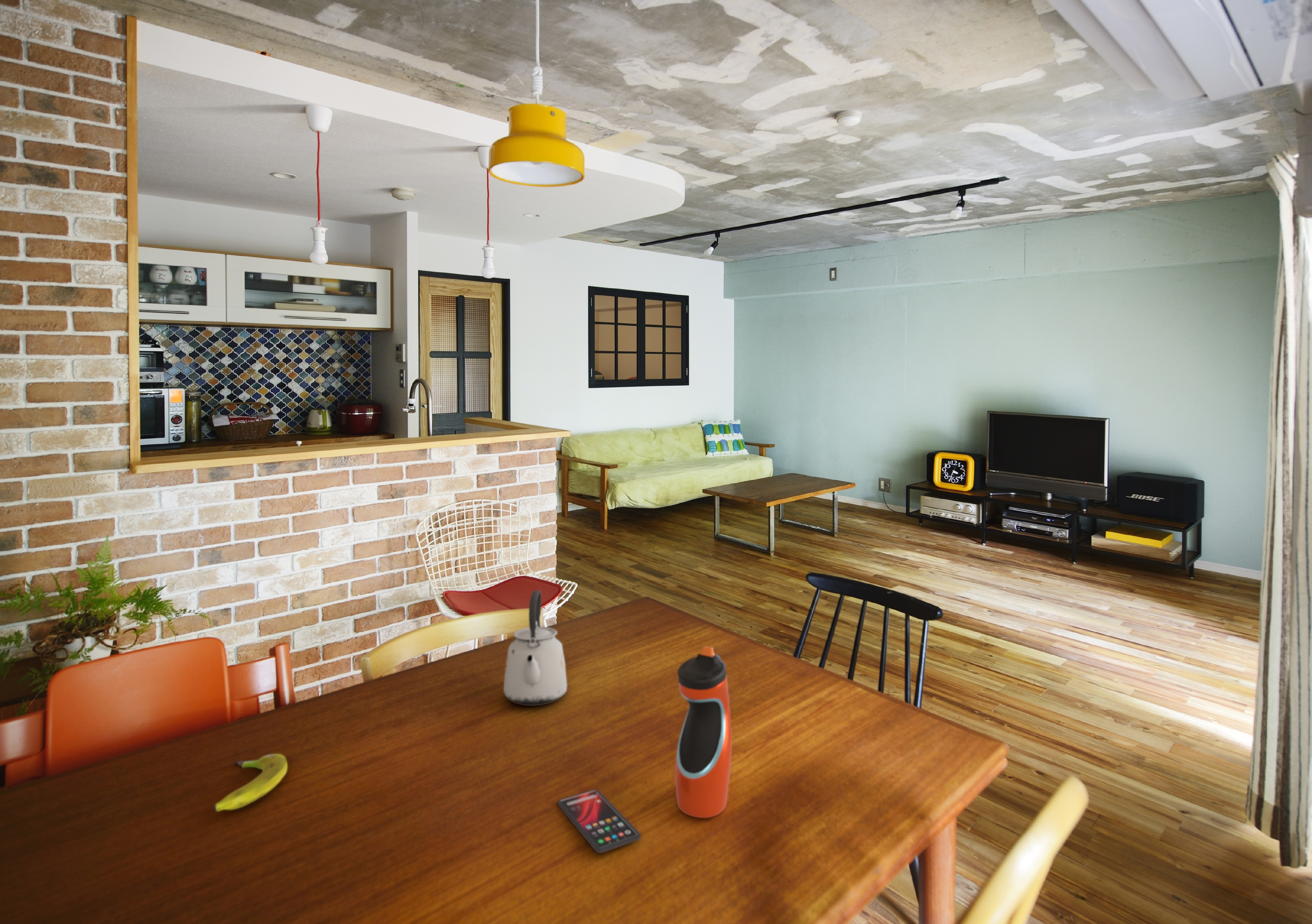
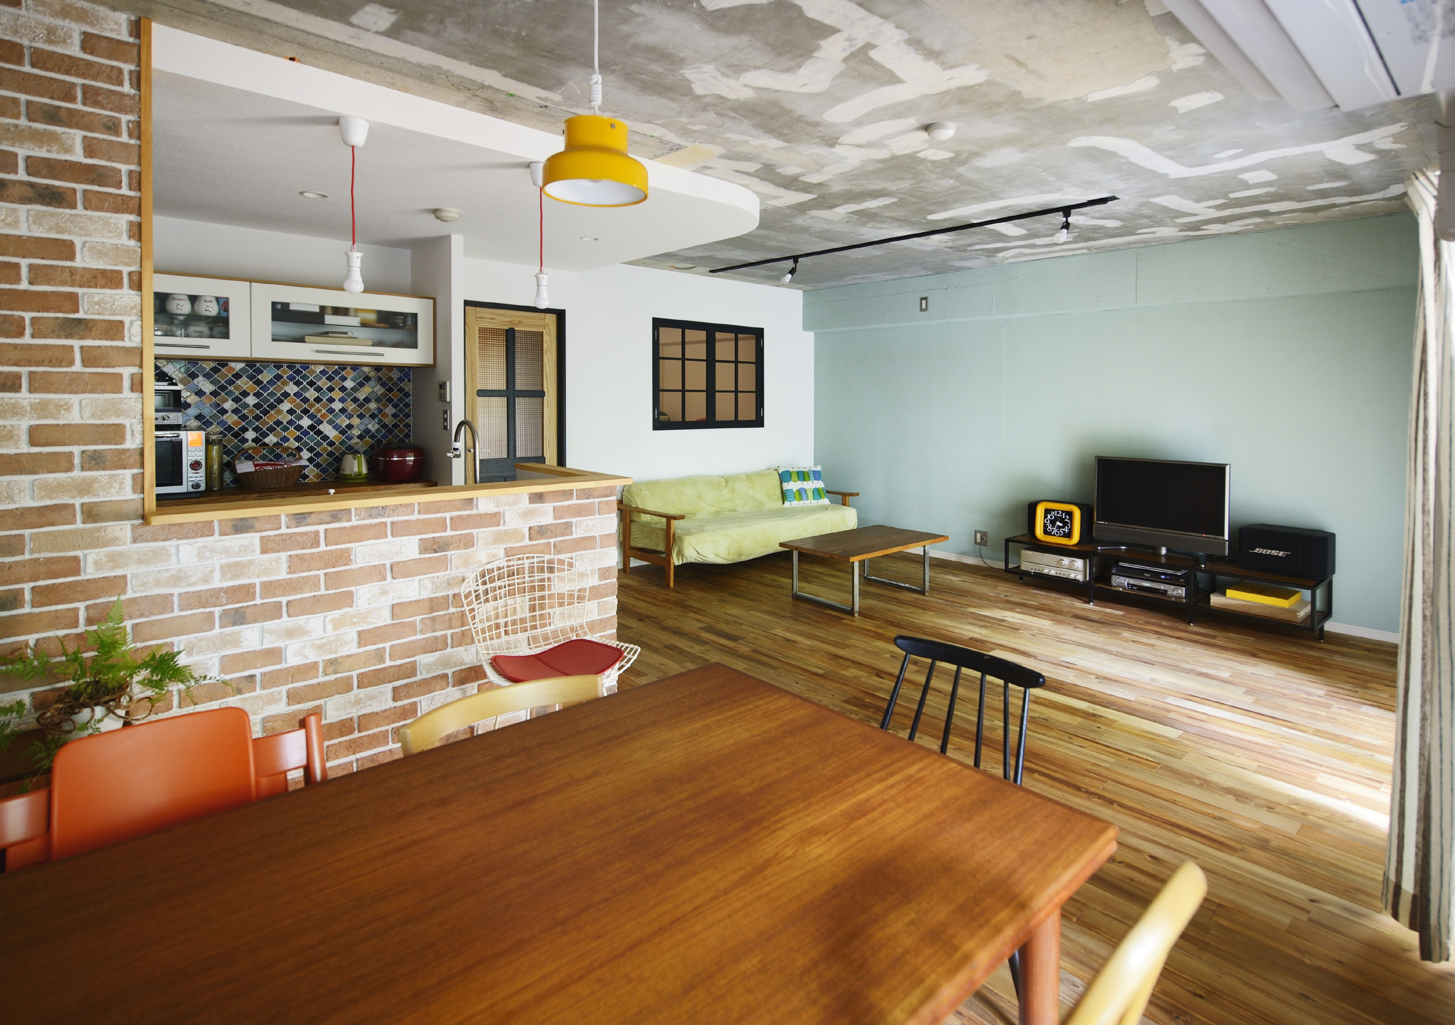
- kettle [503,590,567,706]
- water bottle [675,646,732,818]
- smartphone [558,789,641,854]
- banana [214,753,288,812]
